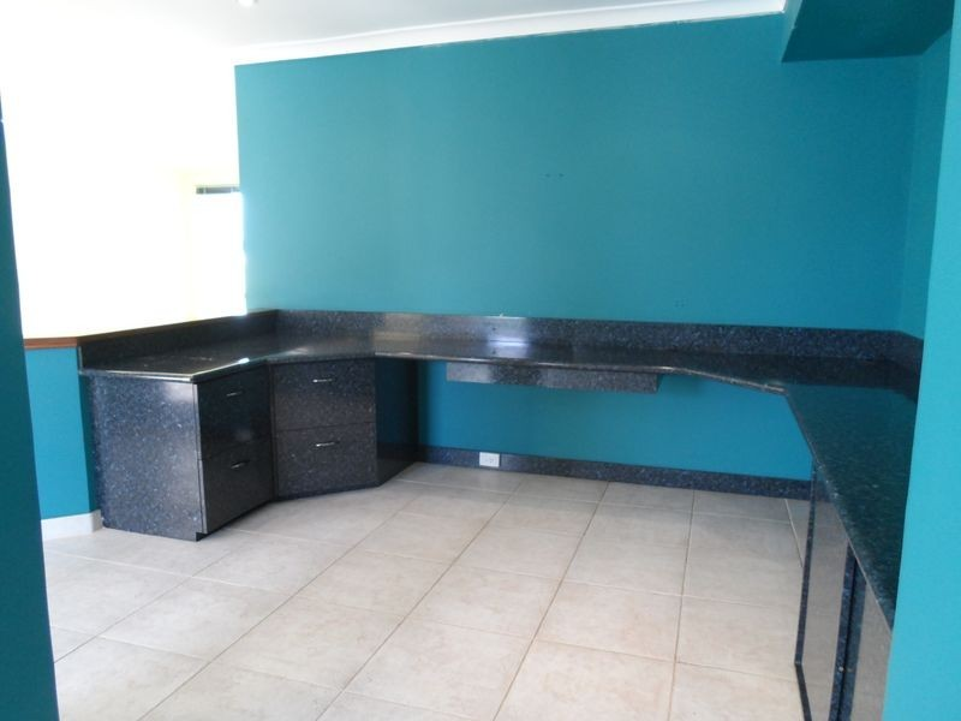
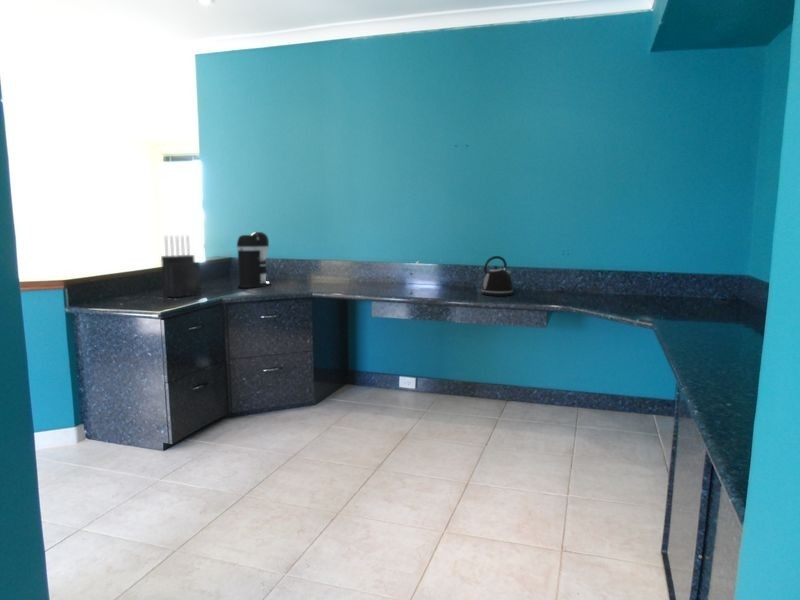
+ knife block [160,235,202,298]
+ coffee maker [236,231,272,289]
+ kettle [480,255,514,297]
